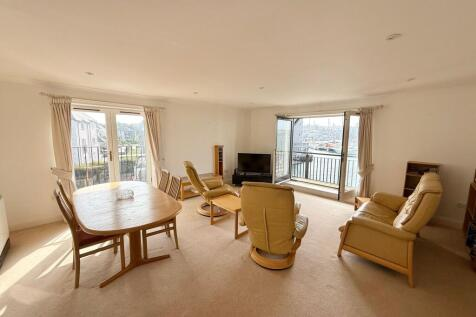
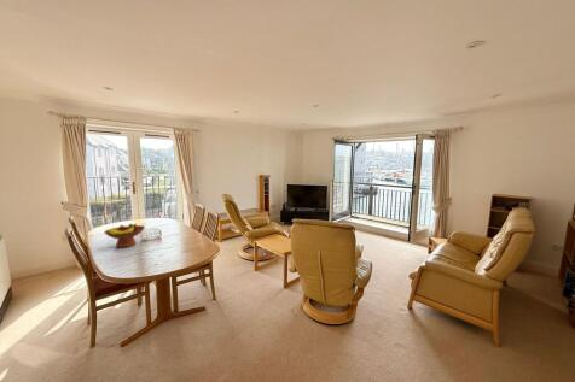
+ fruit bowl [103,223,146,248]
